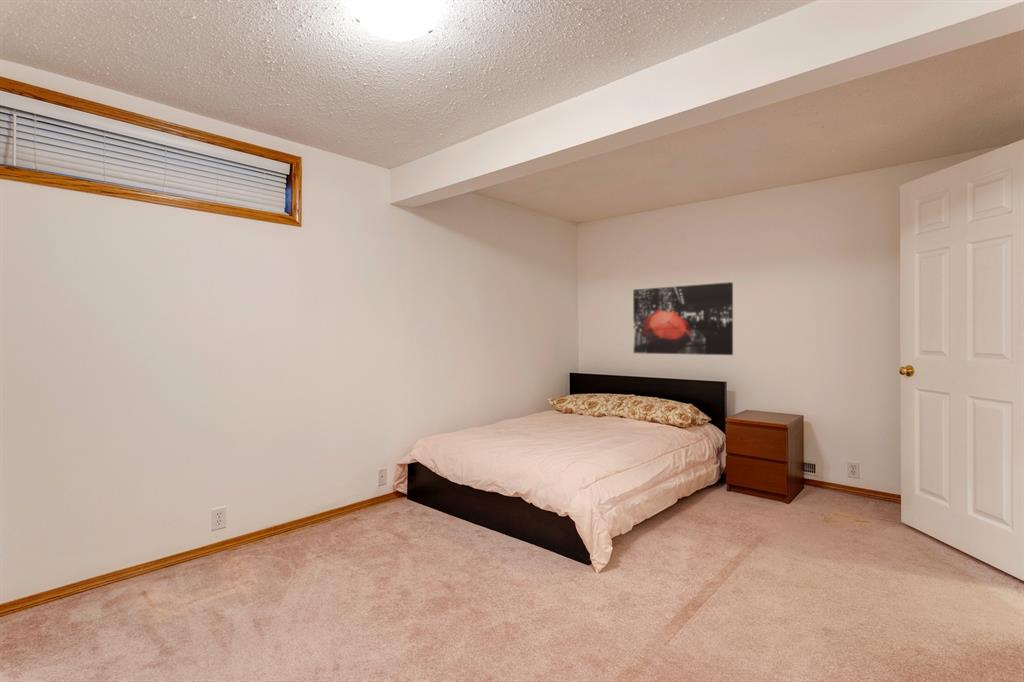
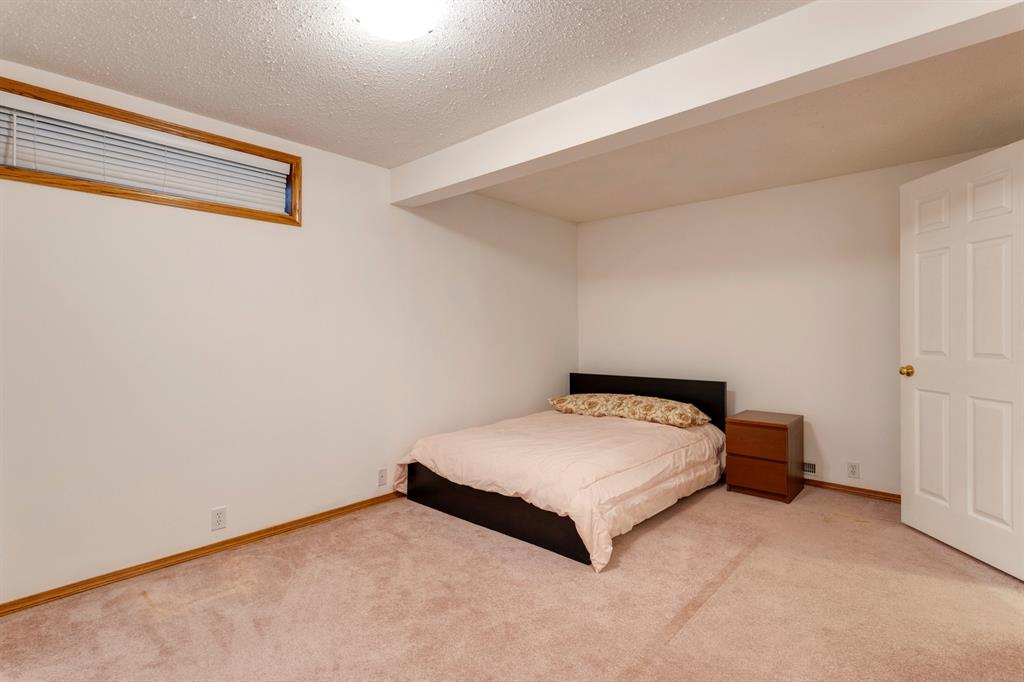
- wall art [632,281,734,356]
